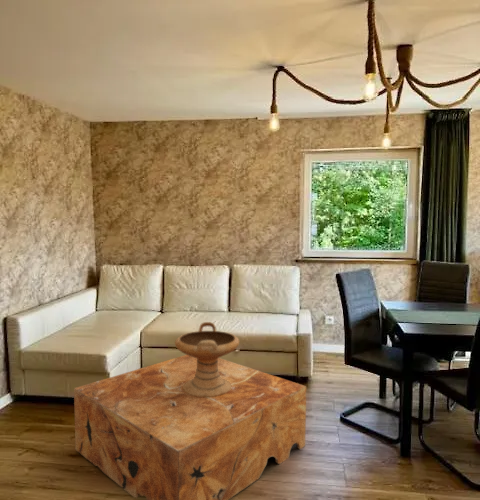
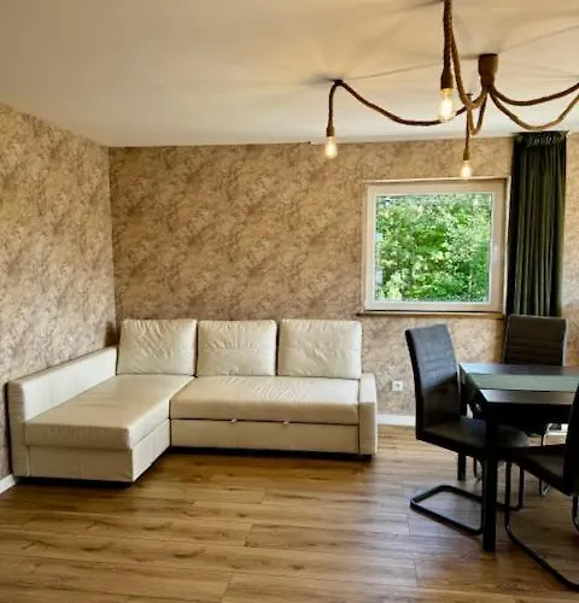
- decorative bowl [174,321,240,397]
- coffee table [73,354,307,500]
